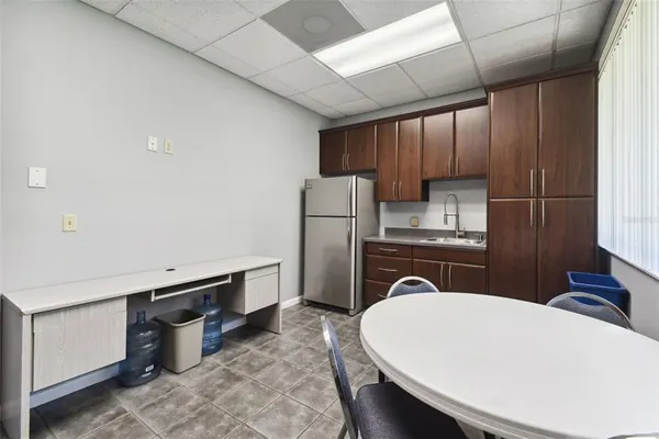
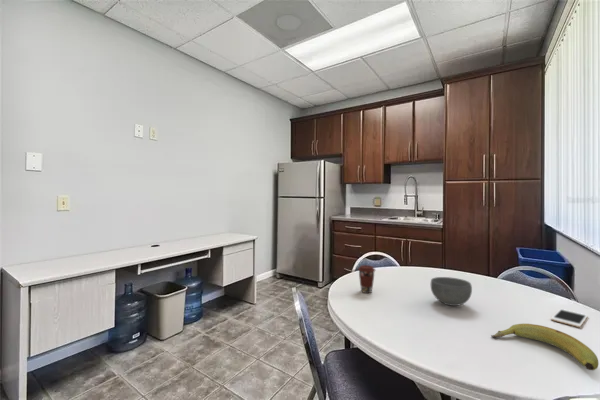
+ coffee cup [357,264,376,294]
+ cell phone [550,308,589,328]
+ banana [490,323,600,371]
+ bowl [430,276,473,307]
